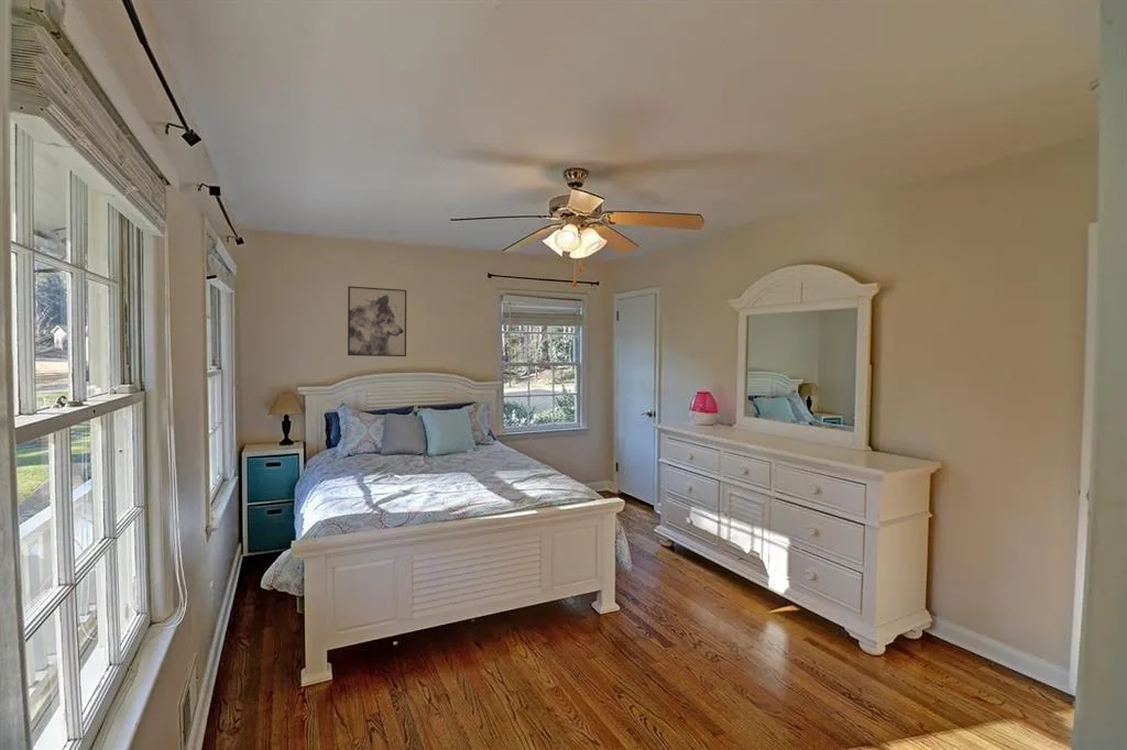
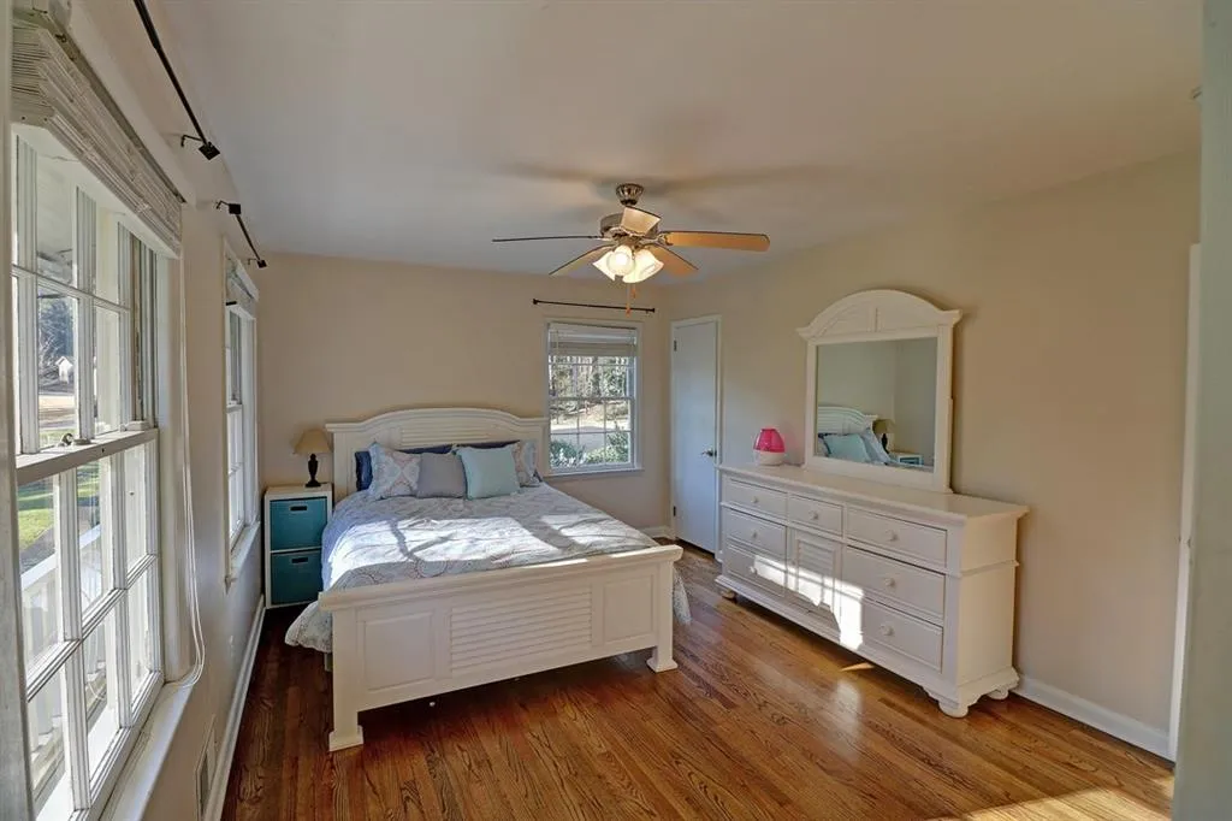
- wall art [347,285,407,357]
